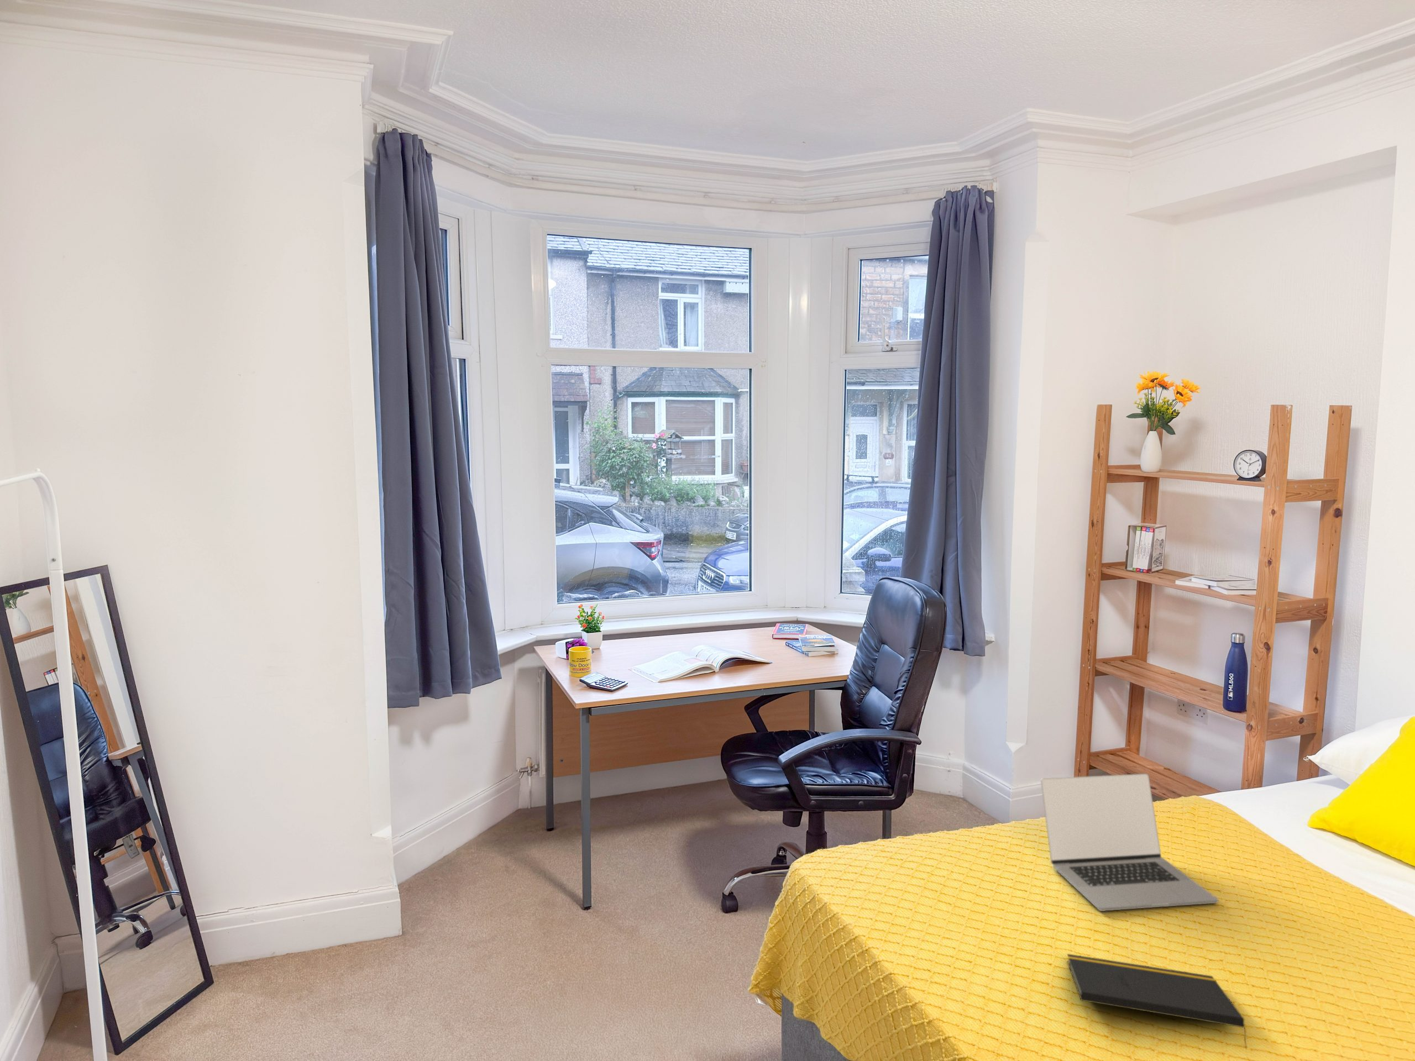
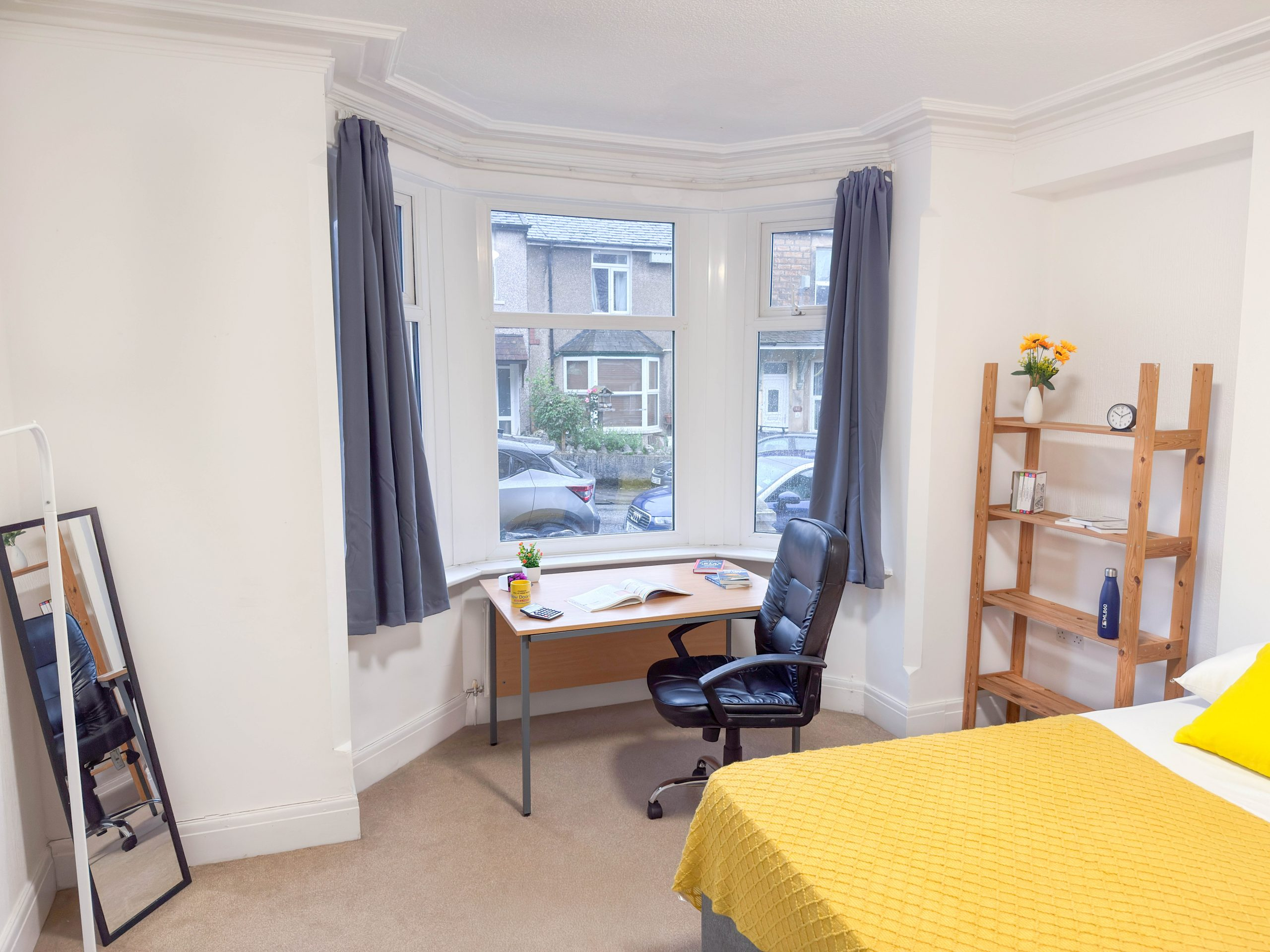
- laptop [1041,773,1219,912]
- notepad [1066,953,1248,1048]
